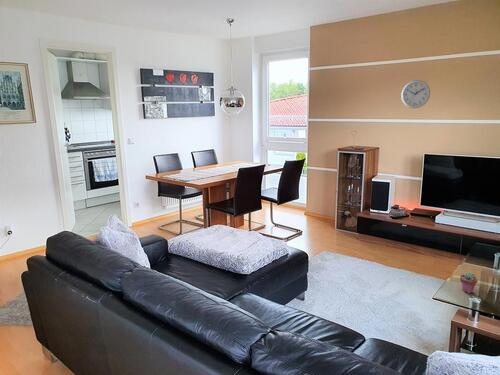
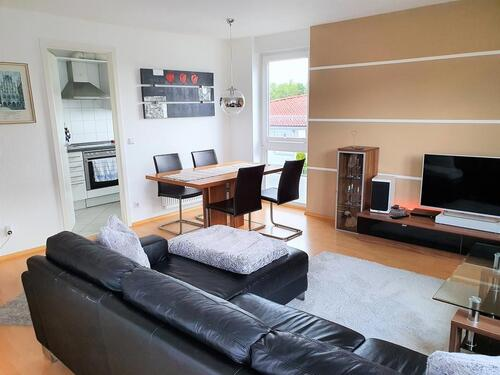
- potted succulent [459,271,479,294]
- wall clock [400,79,431,109]
